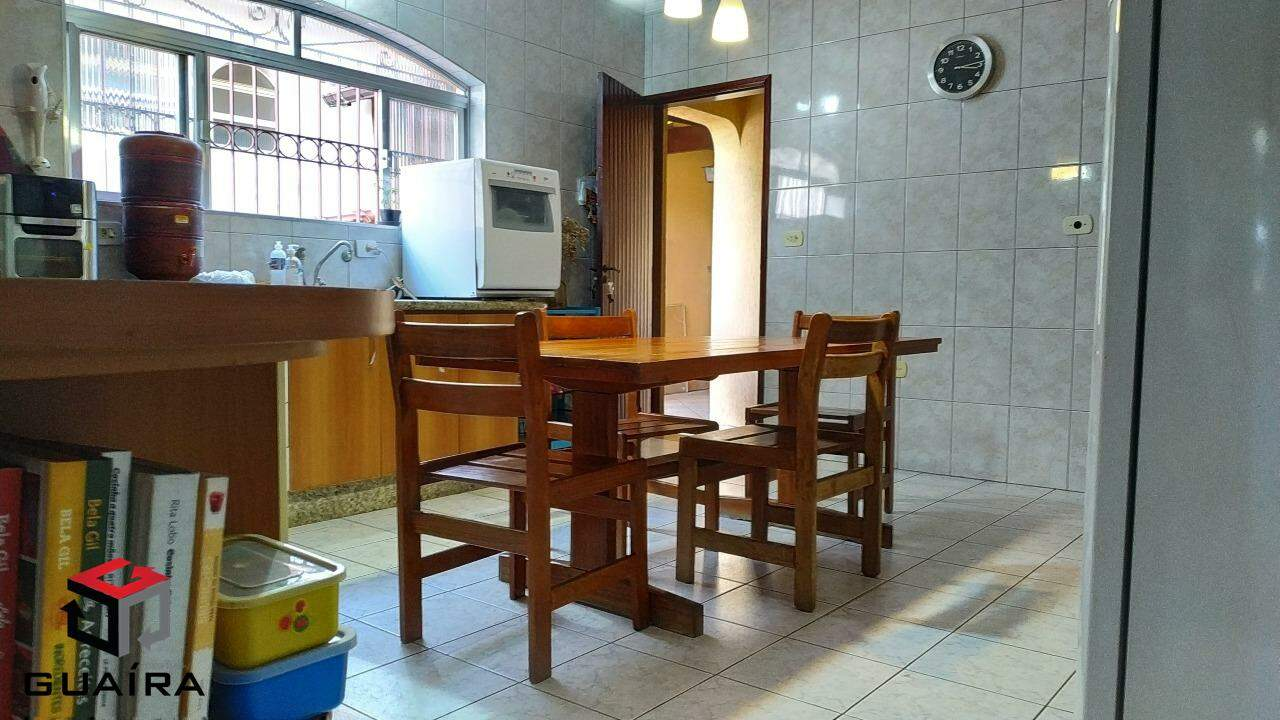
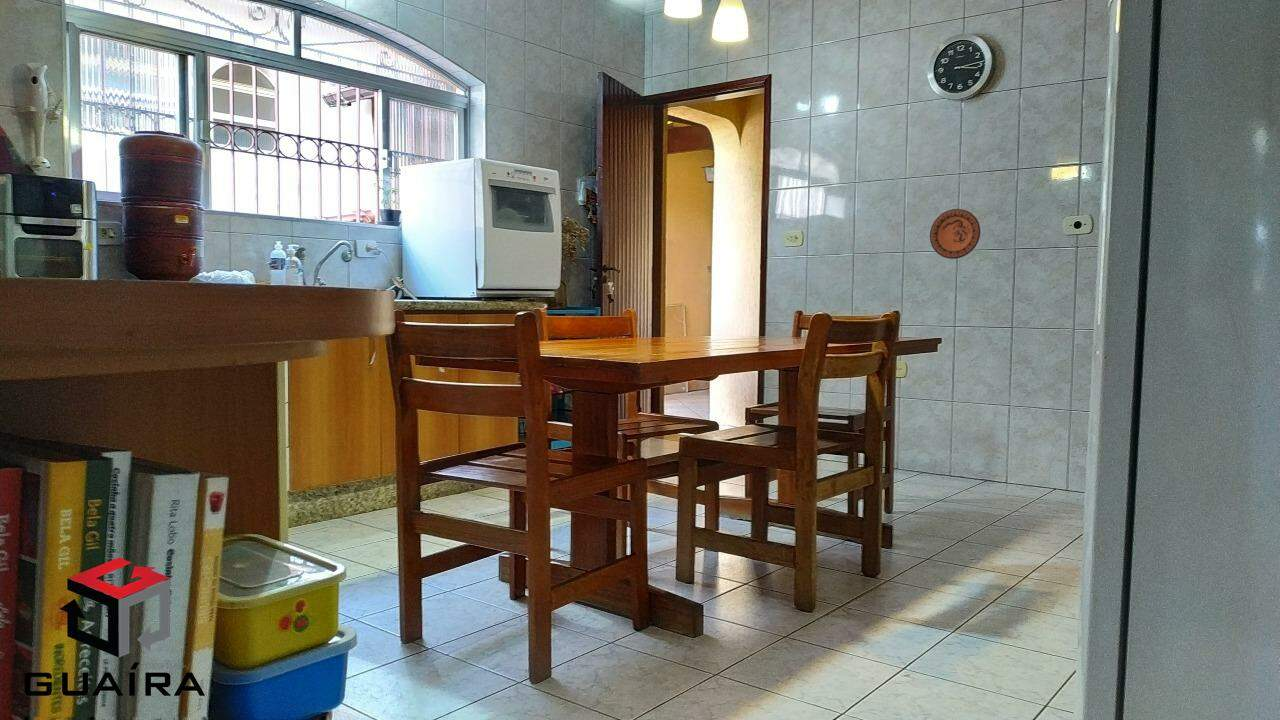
+ decorative plate [929,208,981,260]
